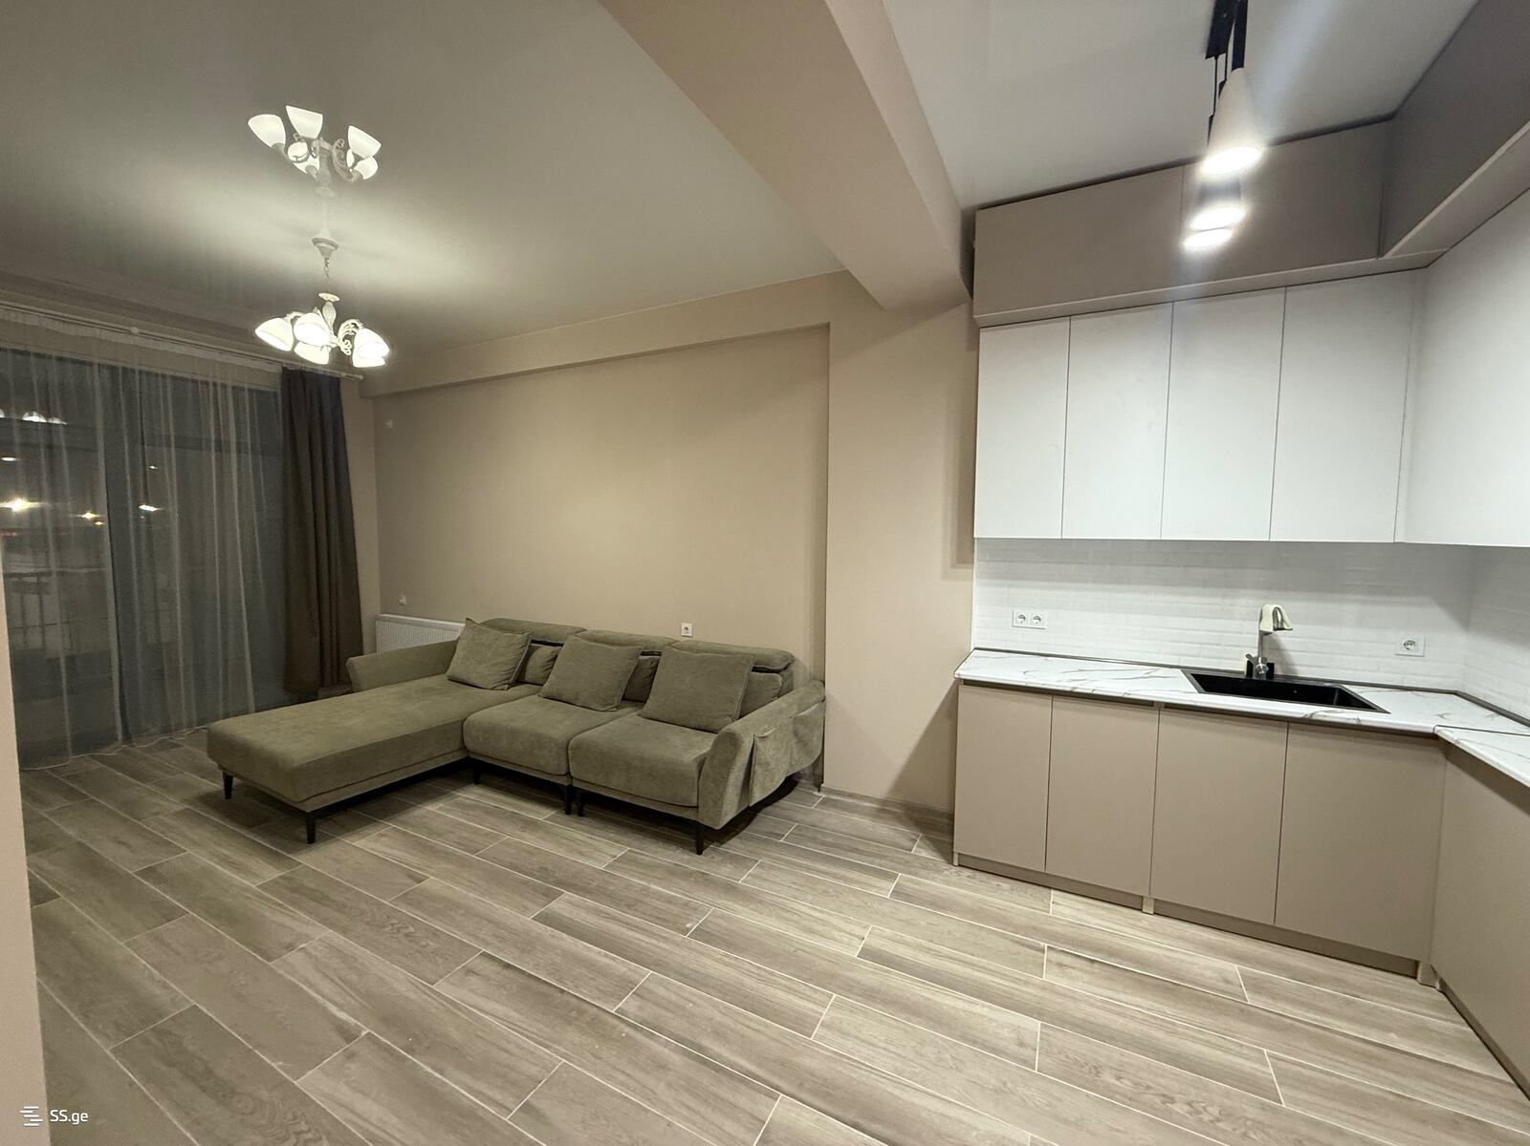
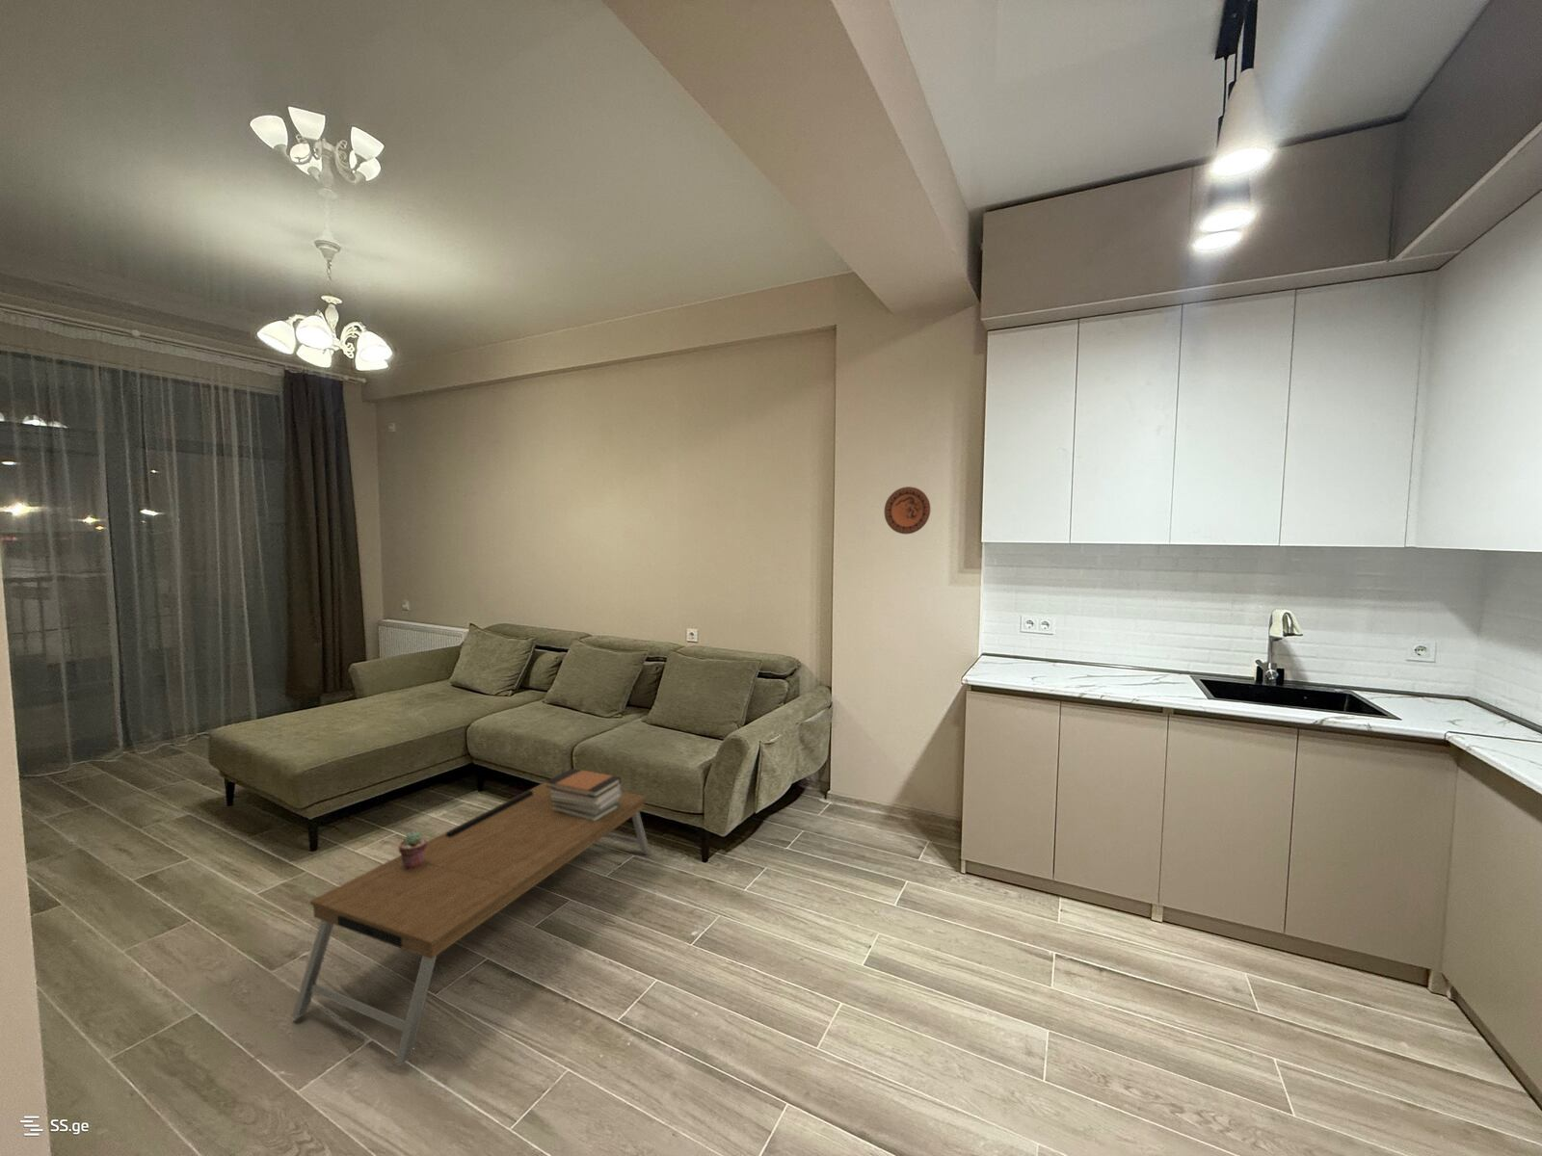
+ potted succulent [398,832,427,869]
+ book stack [546,767,622,822]
+ coffee table [291,781,652,1067]
+ decorative plate [884,486,932,534]
